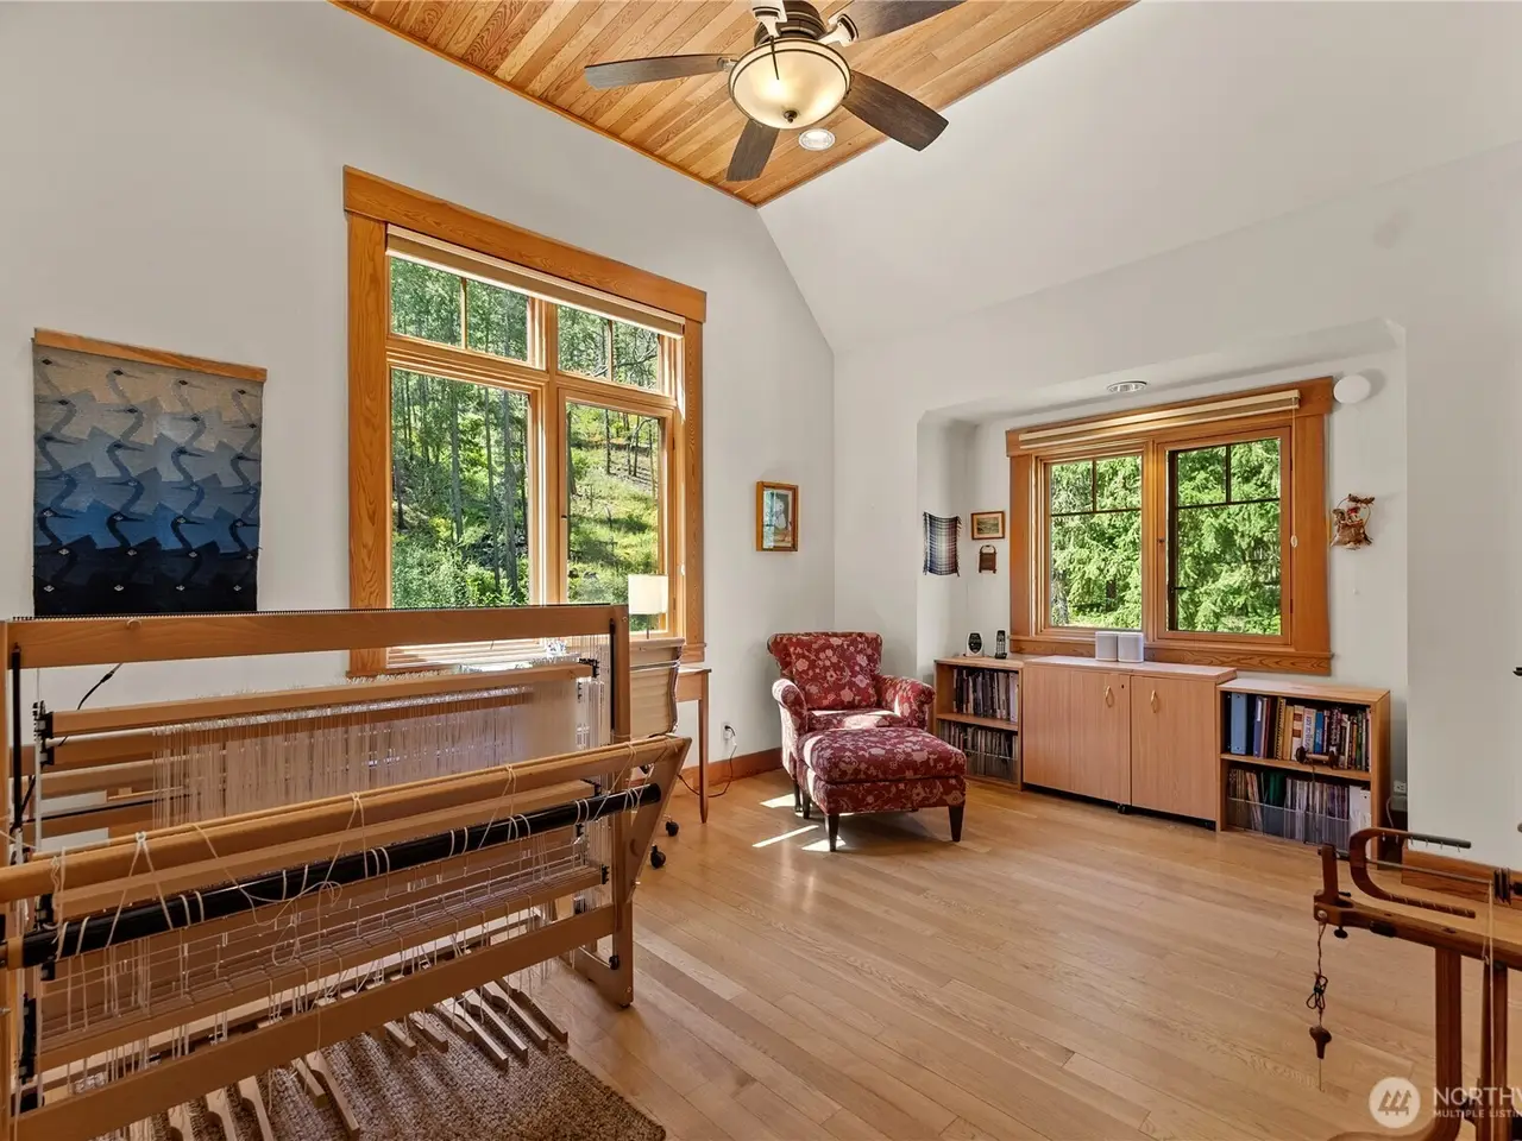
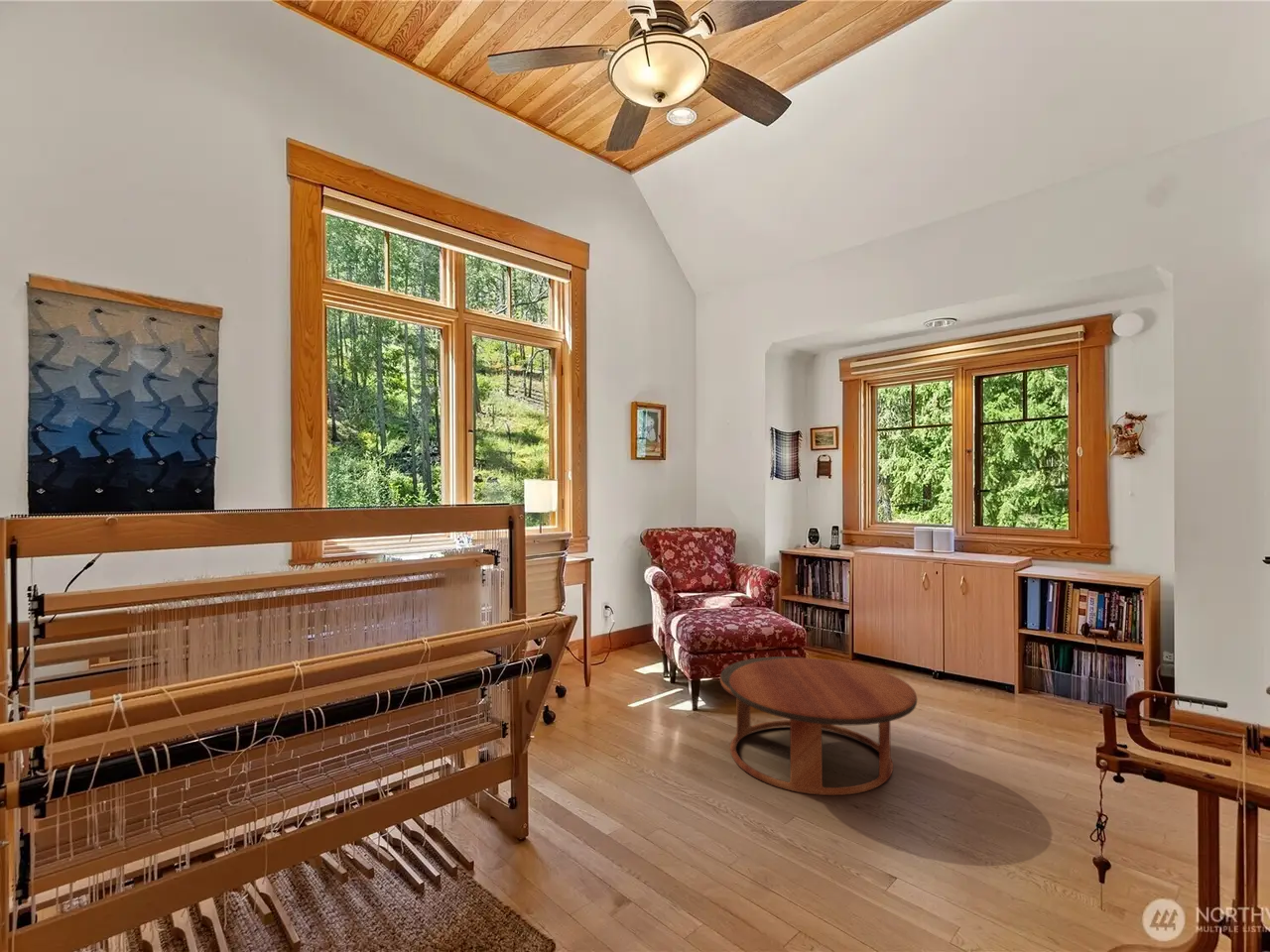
+ coffee table [719,655,918,796]
